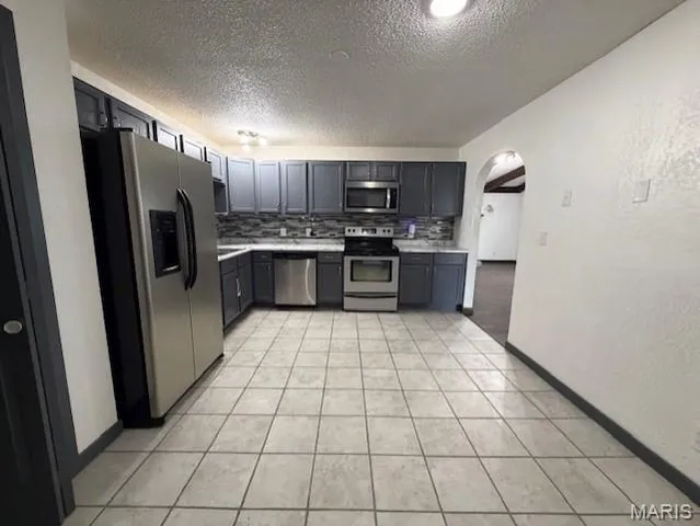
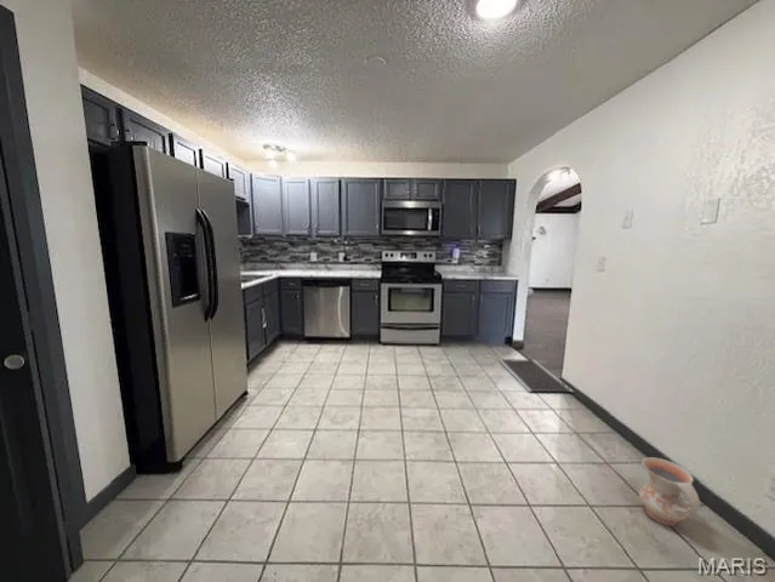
+ door mat [497,358,575,394]
+ ceramic jug [638,456,701,527]
